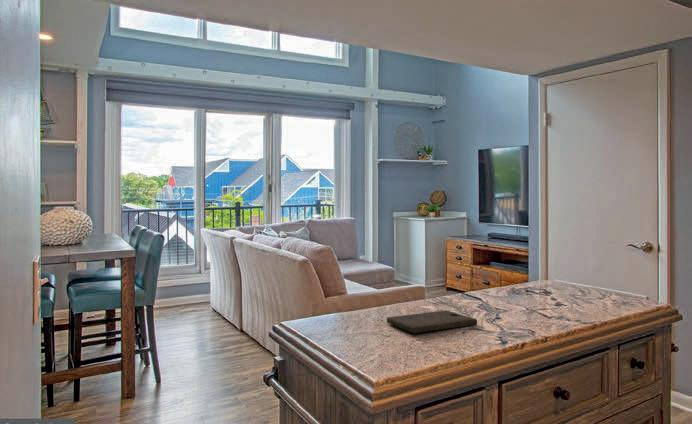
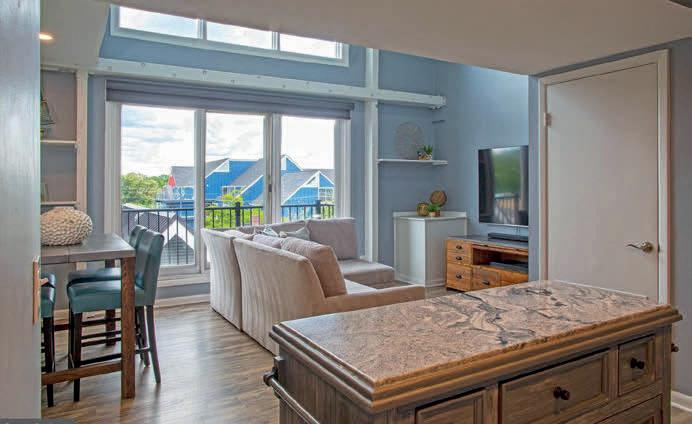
- cutting board [386,309,478,334]
